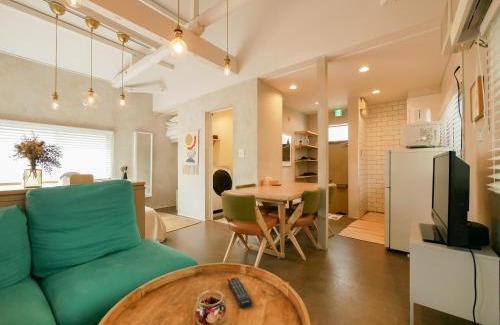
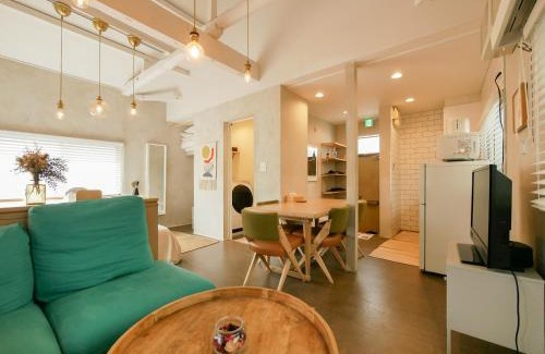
- remote control [226,276,253,309]
